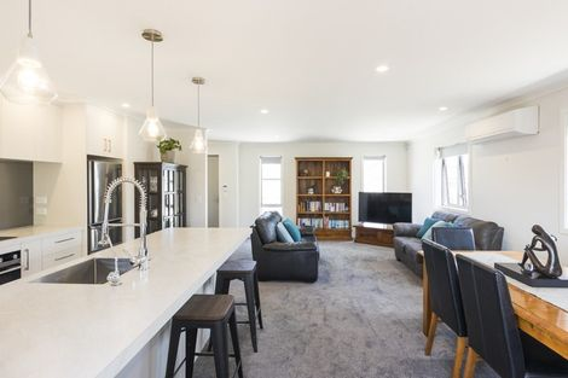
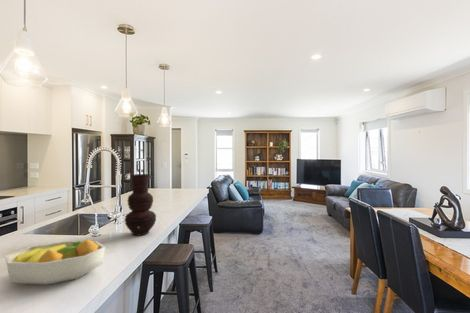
+ vase [123,173,157,237]
+ fruit bowl [4,238,106,285]
